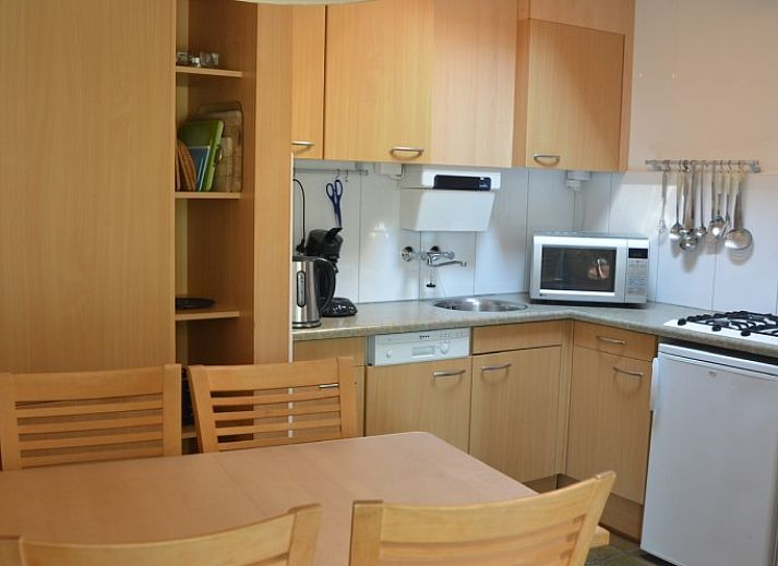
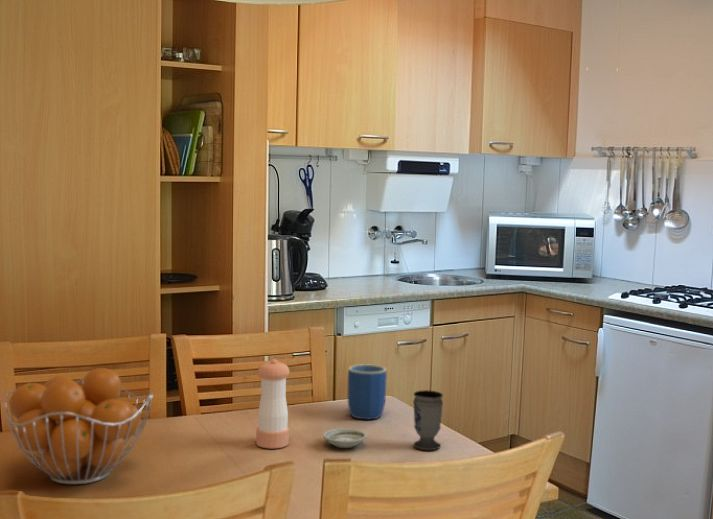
+ mug [347,363,388,421]
+ fruit basket [2,367,154,486]
+ saucer [322,427,367,449]
+ pepper shaker [255,358,291,449]
+ cup [412,389,444,451]
